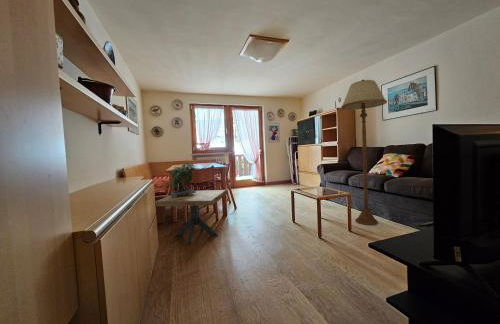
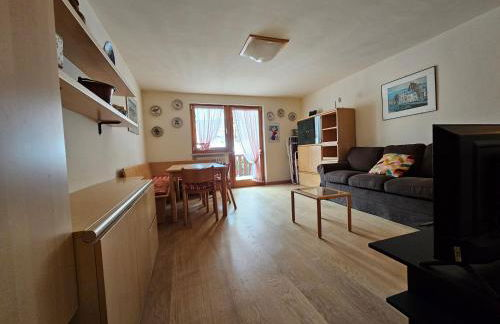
- side table [154,189,229,246]
- floor lamp [340,79,388,226]
- potted plant [169,161,196,197]
